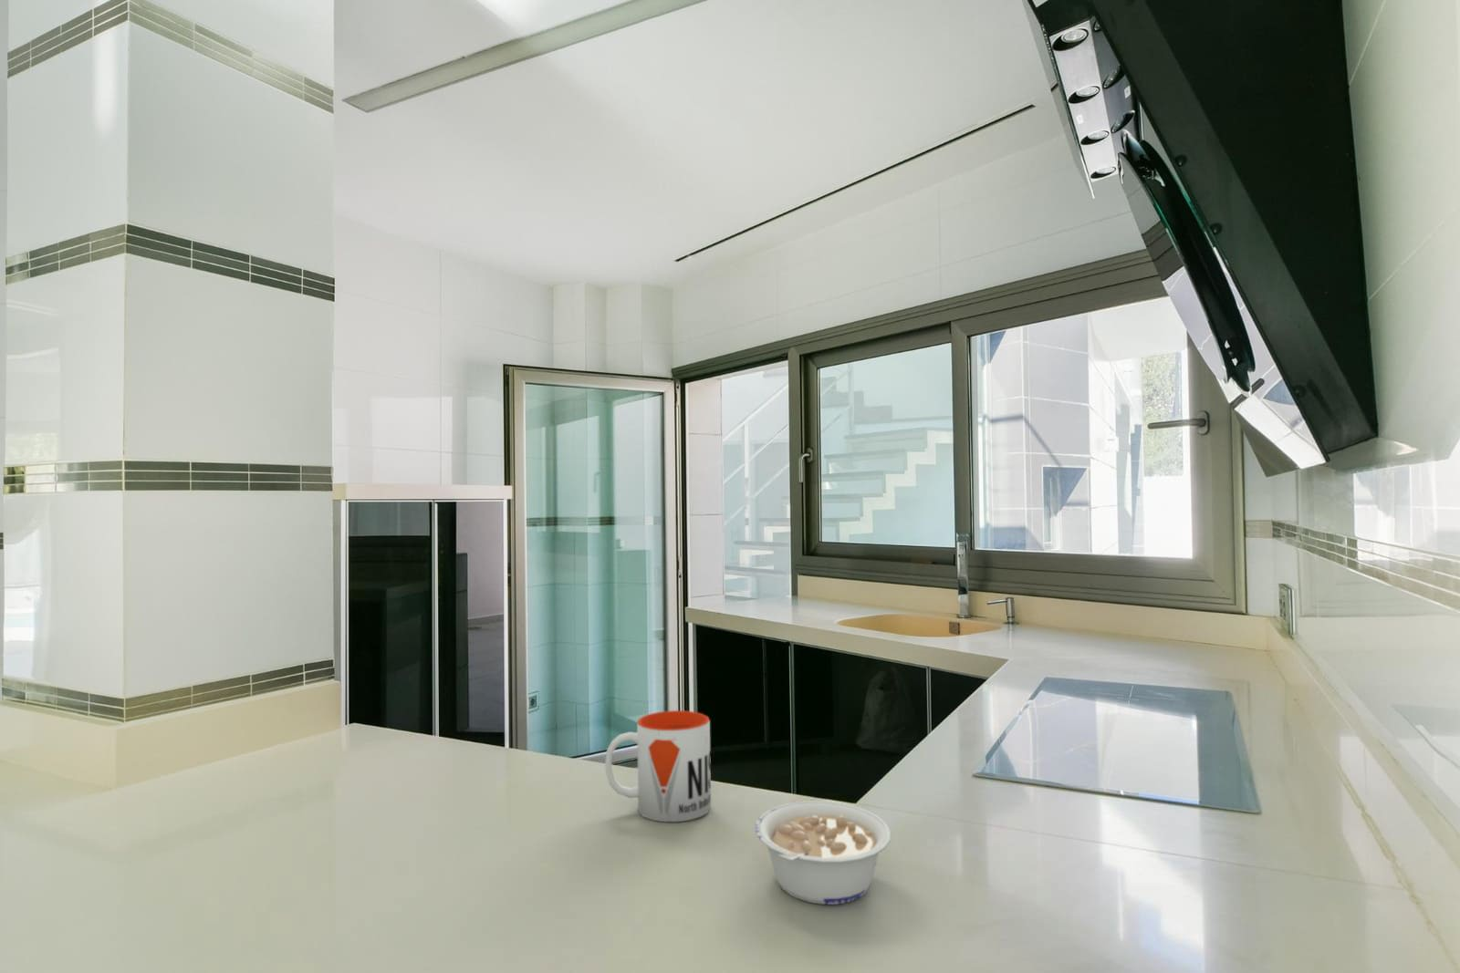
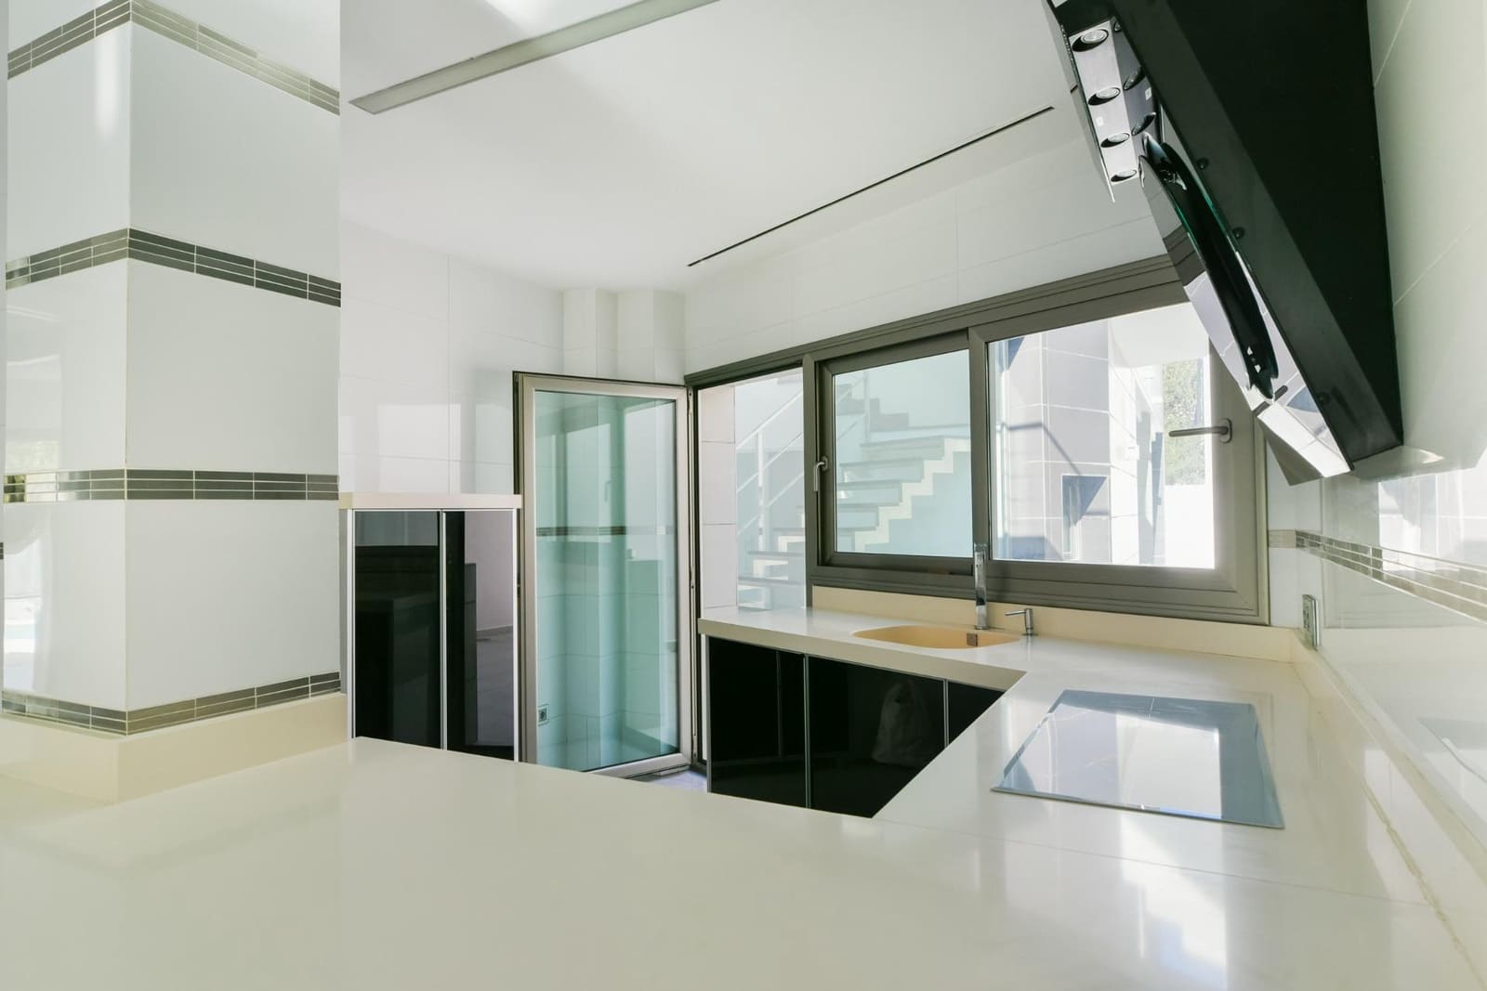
- legume [755,799,892,906]
- mug [604,709,712,822]
